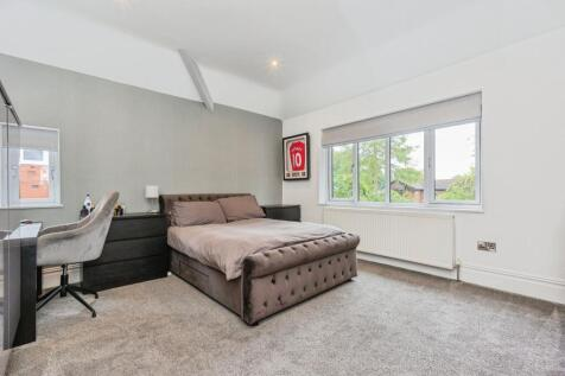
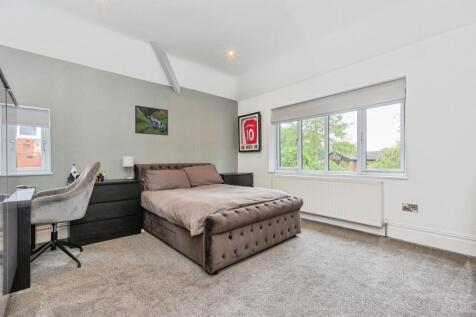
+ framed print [134,104,169,136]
